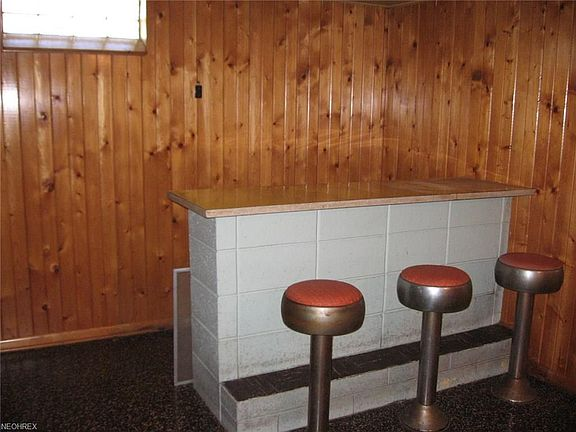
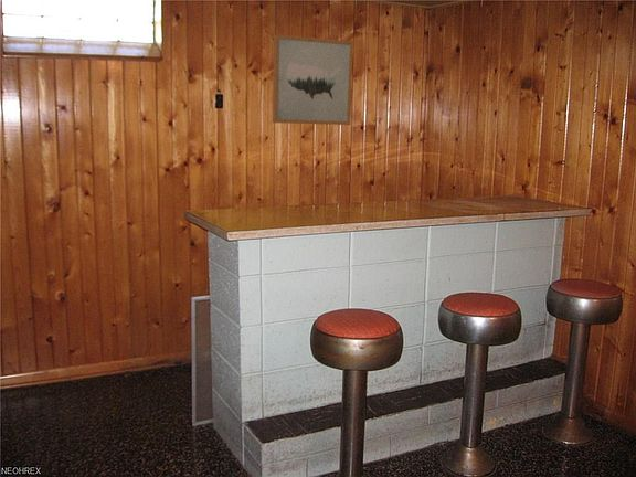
+ wall art [272,33,354,126]
